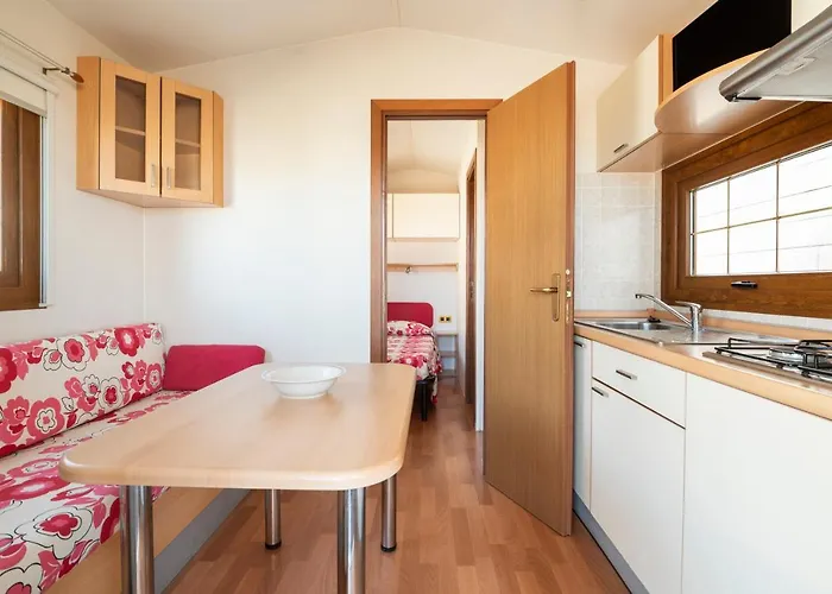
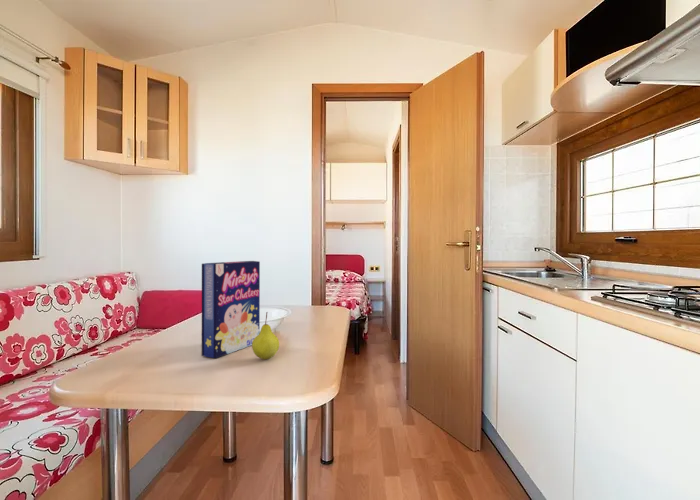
+ cereal box [201,260,261,359]
+ fruit [251,311,280,361]
